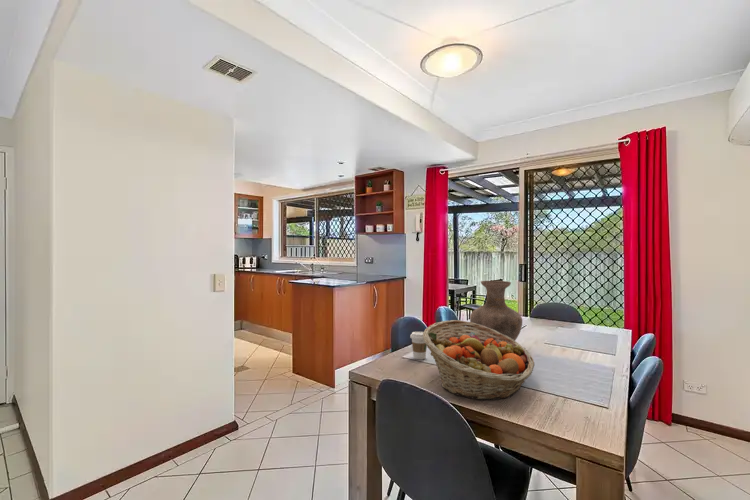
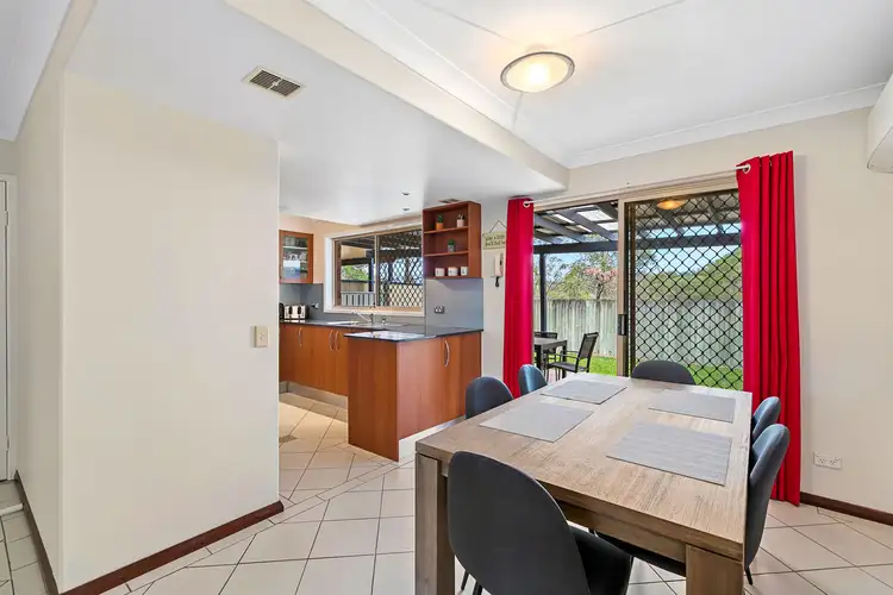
- vase [469,280,523,341]
- fruit basket [423,319,536,401]
- coffee cup [409,331,428,360]
